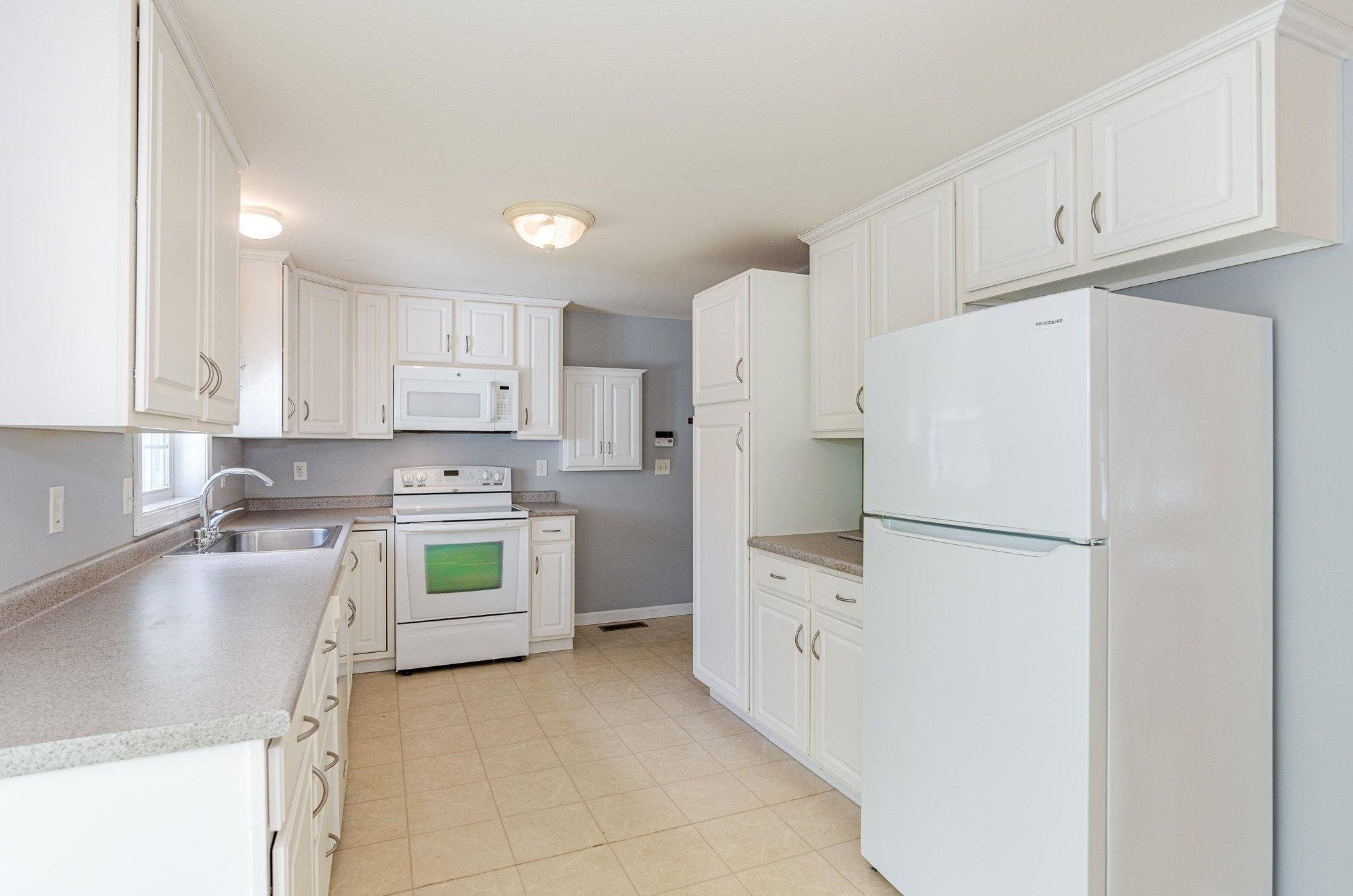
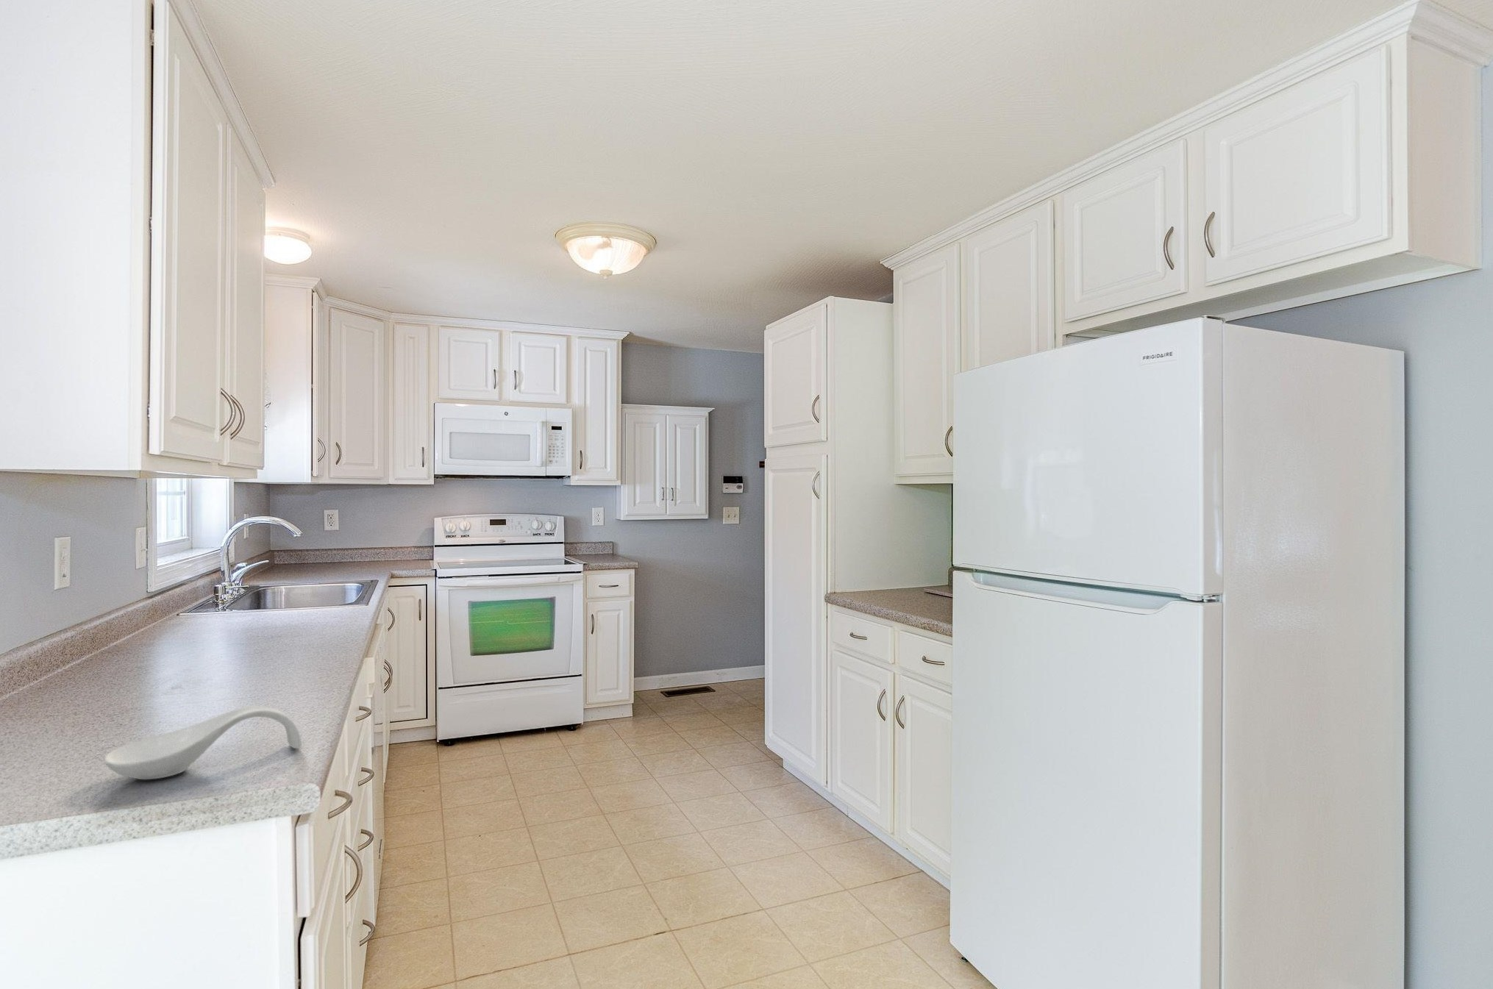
+ spoon rest [104,705,302,780]
